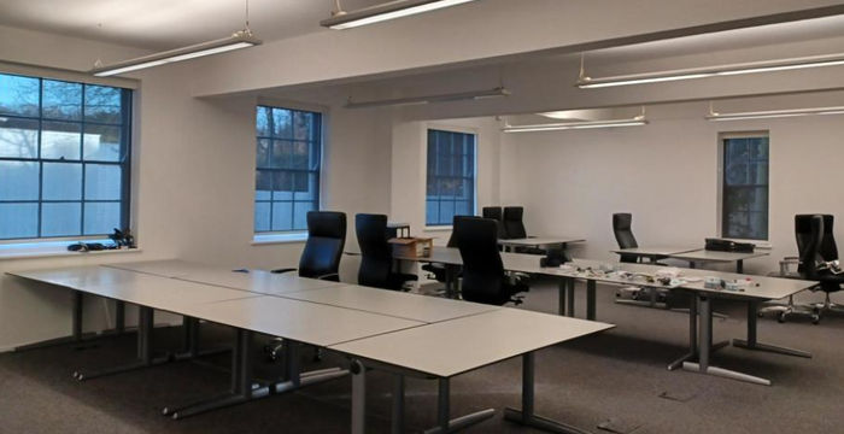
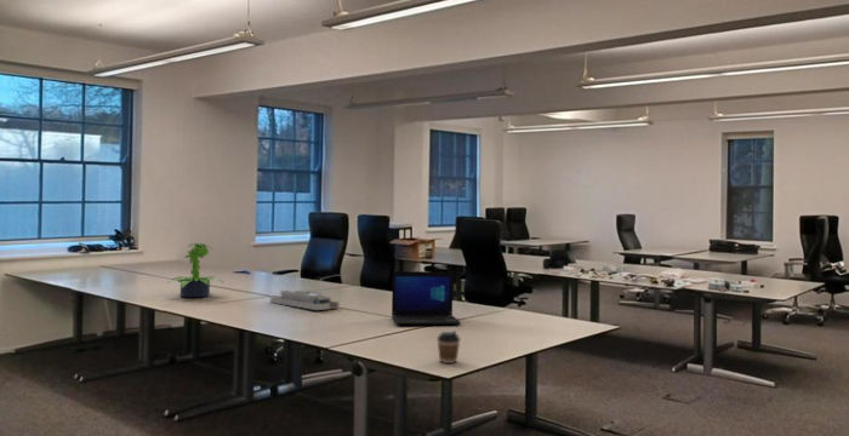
+ desk organizer [269,289,341,311]
+ coffee cup [435,329,461,365]
+ potted plant [166,242,224,298]
+ laptop [391,270,462,326]
